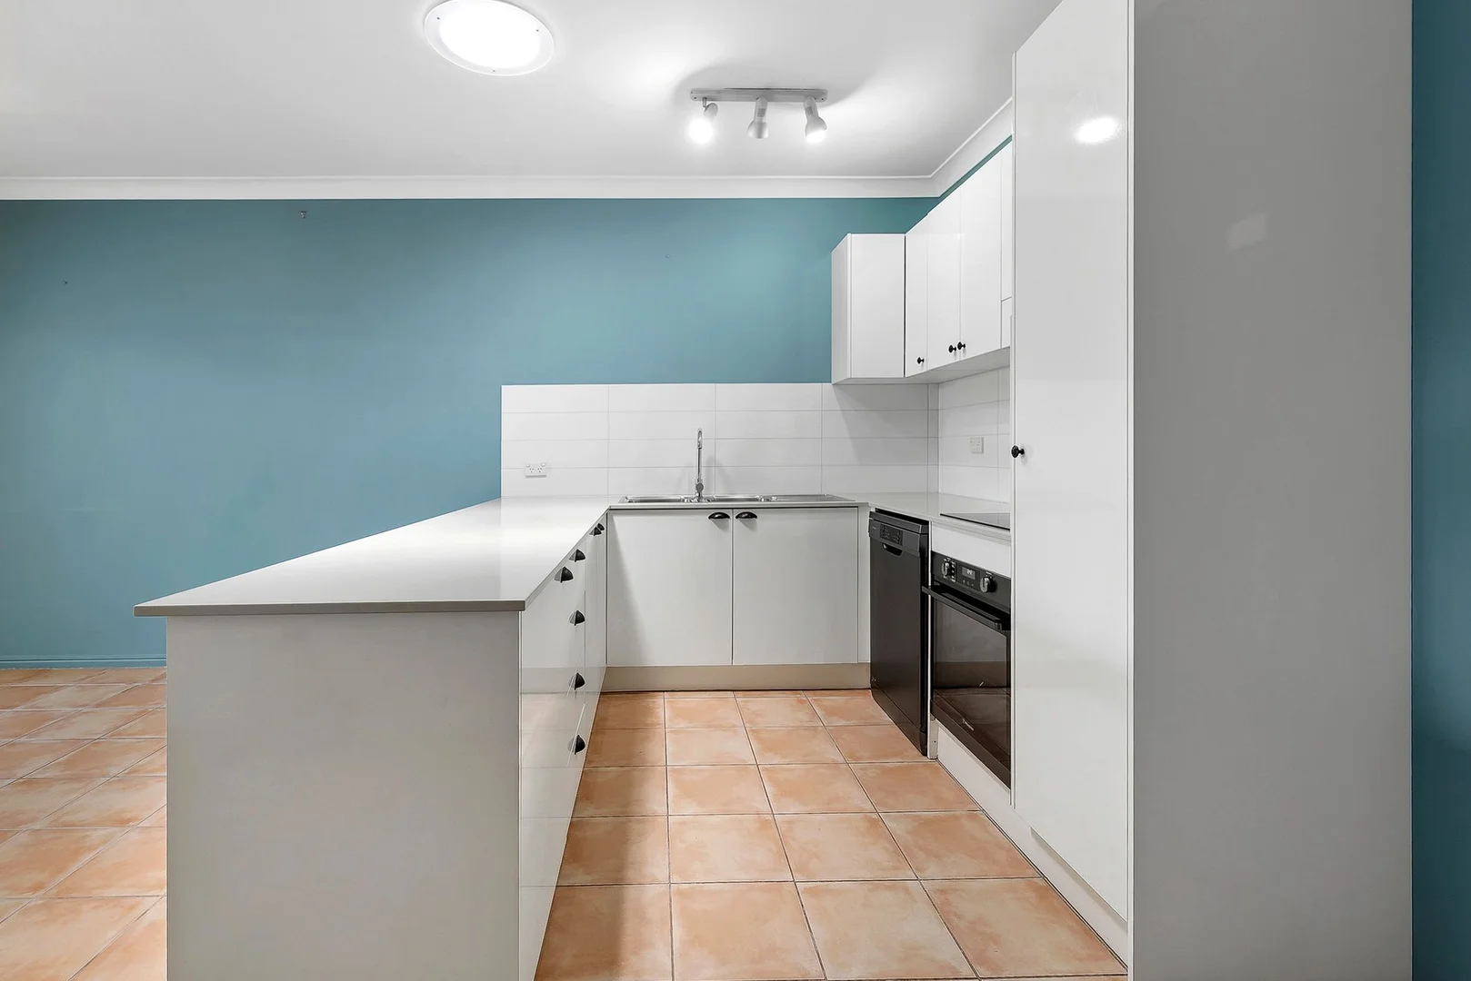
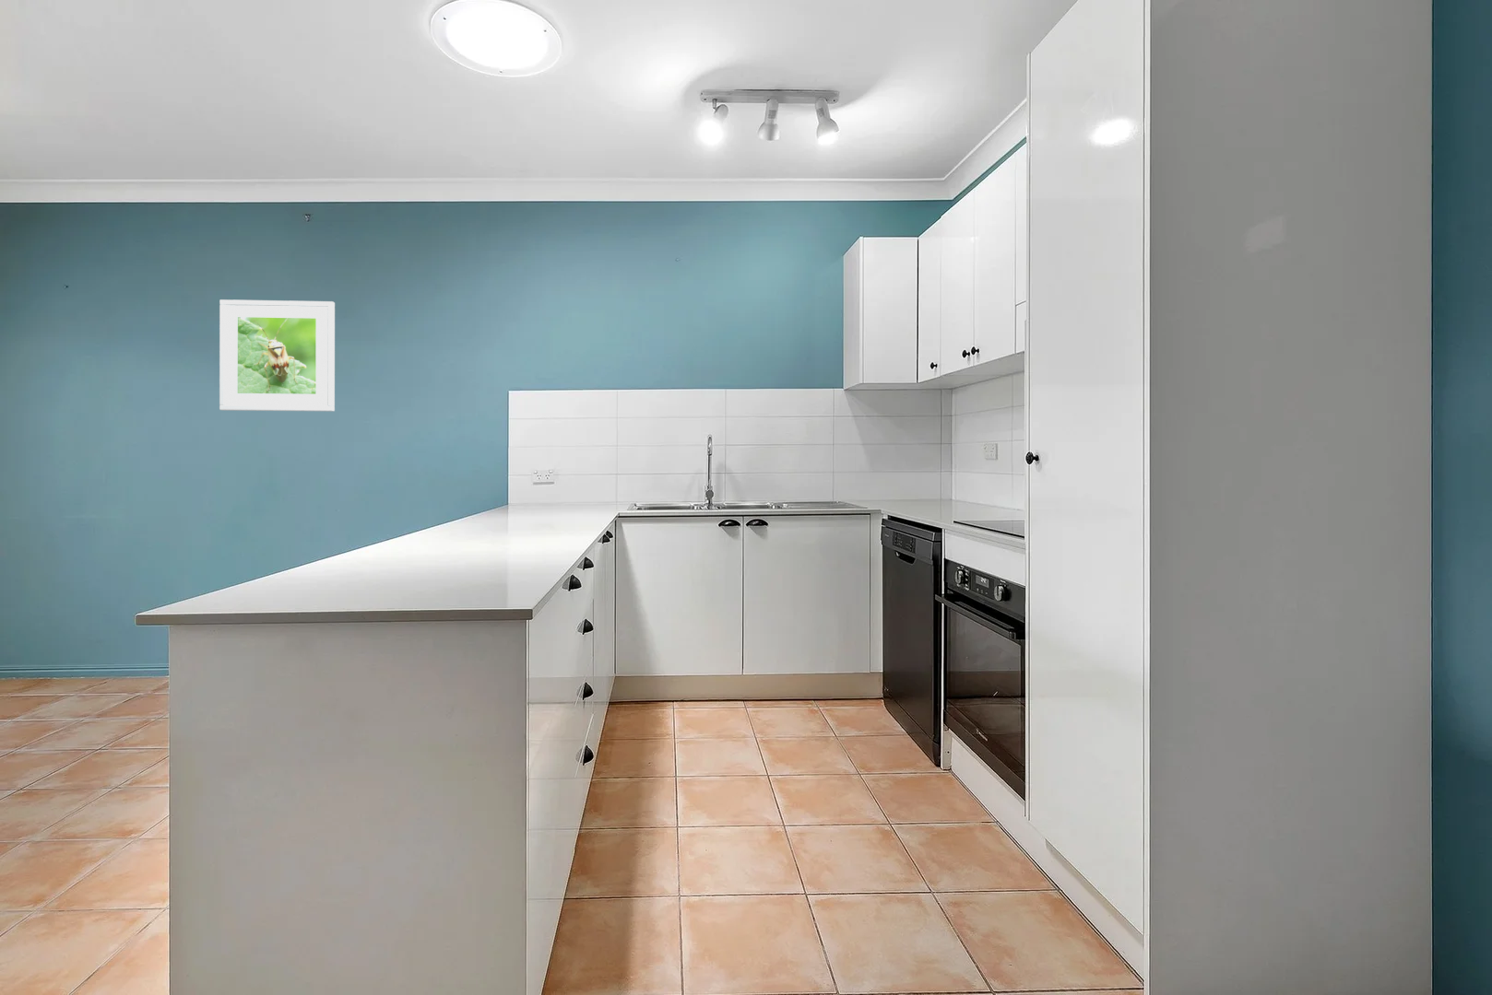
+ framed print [219,299,336,412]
